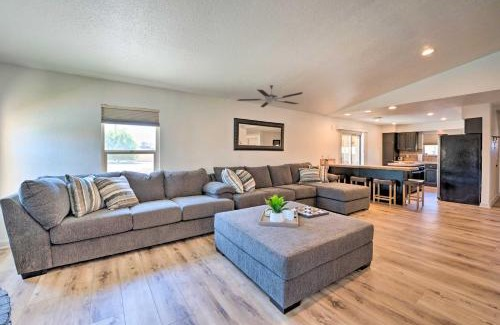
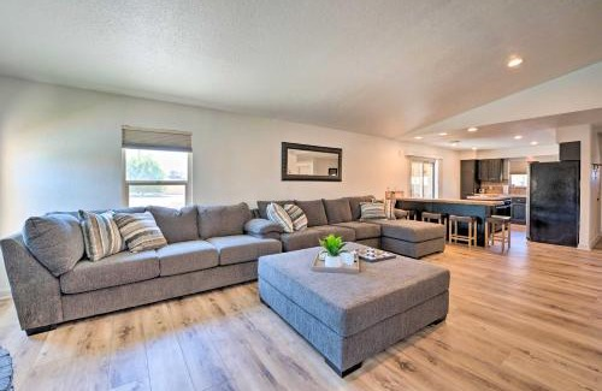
- ceiling fan [236,84,304,108]
